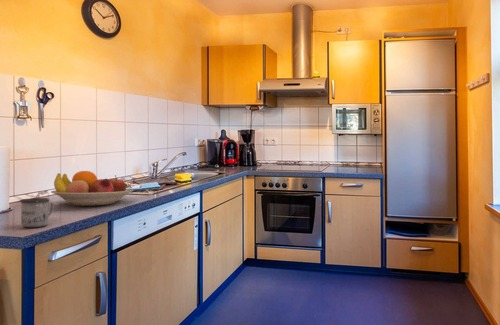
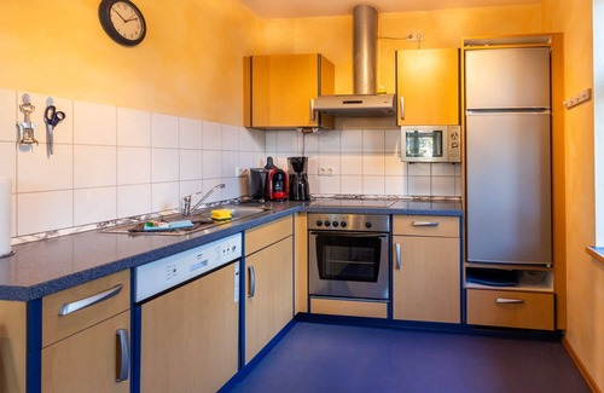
- mug [19,197,55,228]
- fruit bowl [50,170,134,207]
